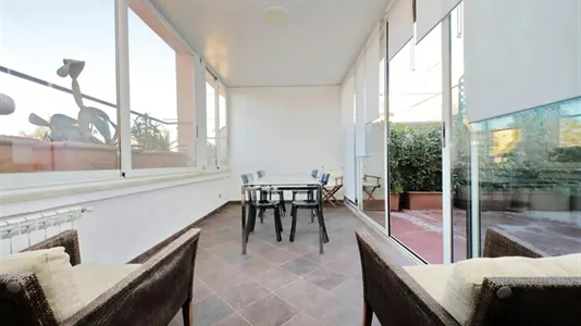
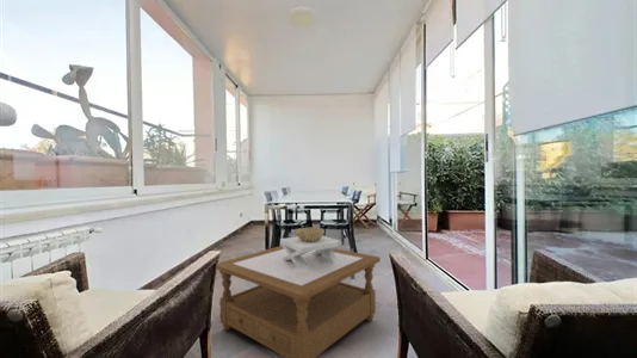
+ decorative bowl [279,227,342,271]
+ coffee table [216,245,382,358]
